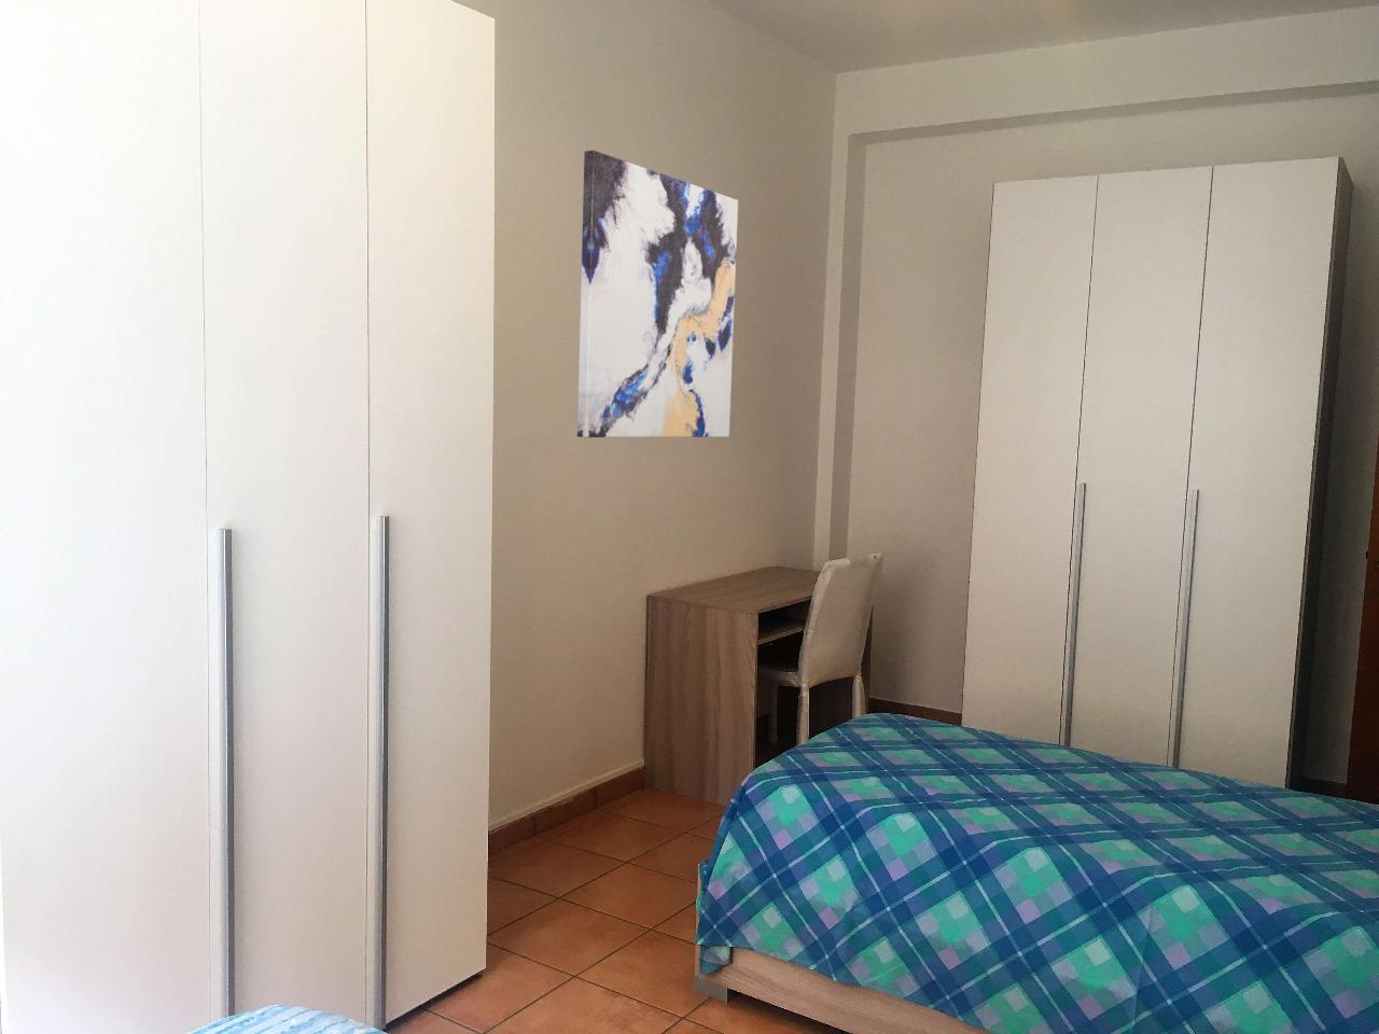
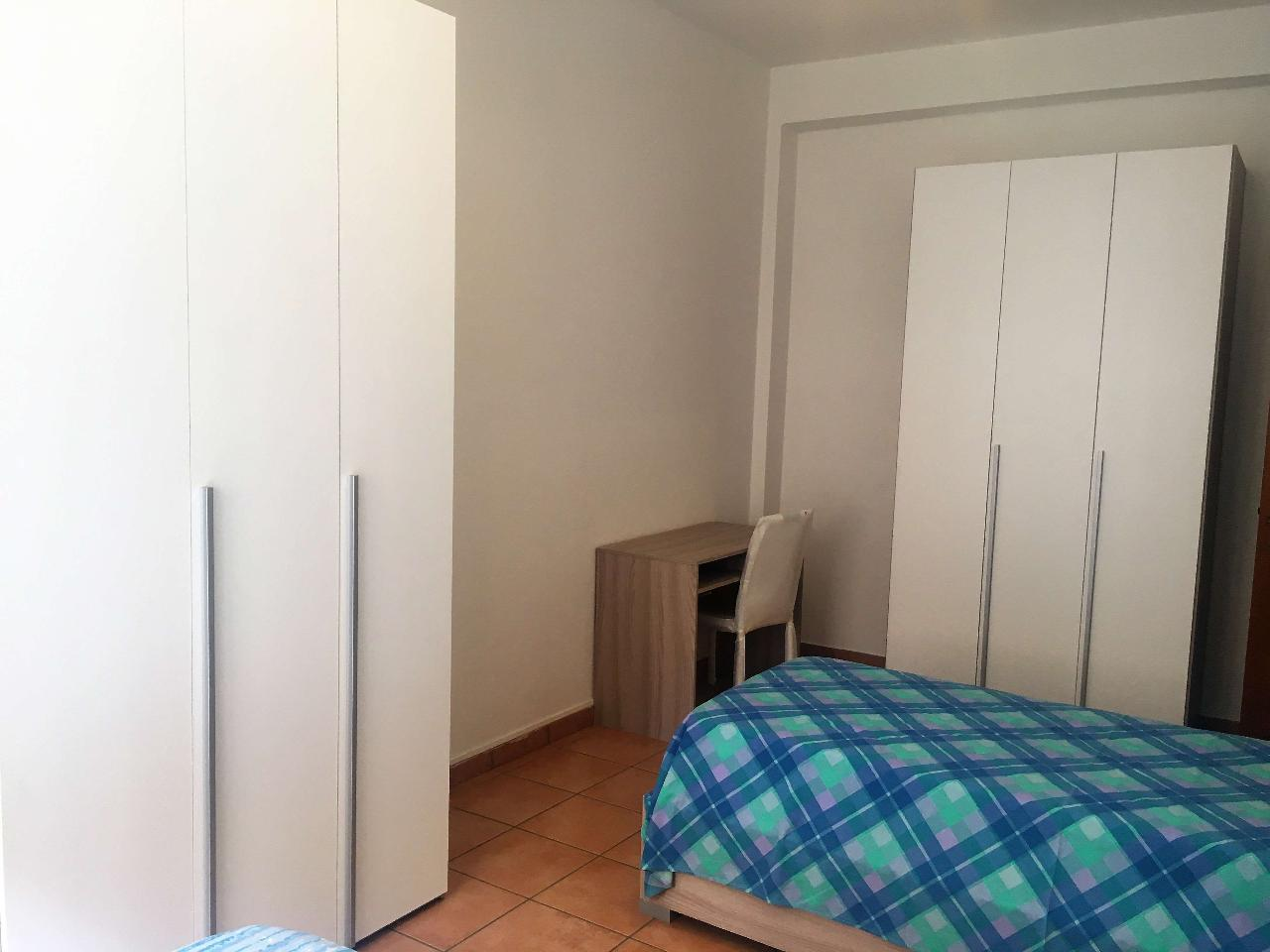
- wall art [577,150,739,439]
